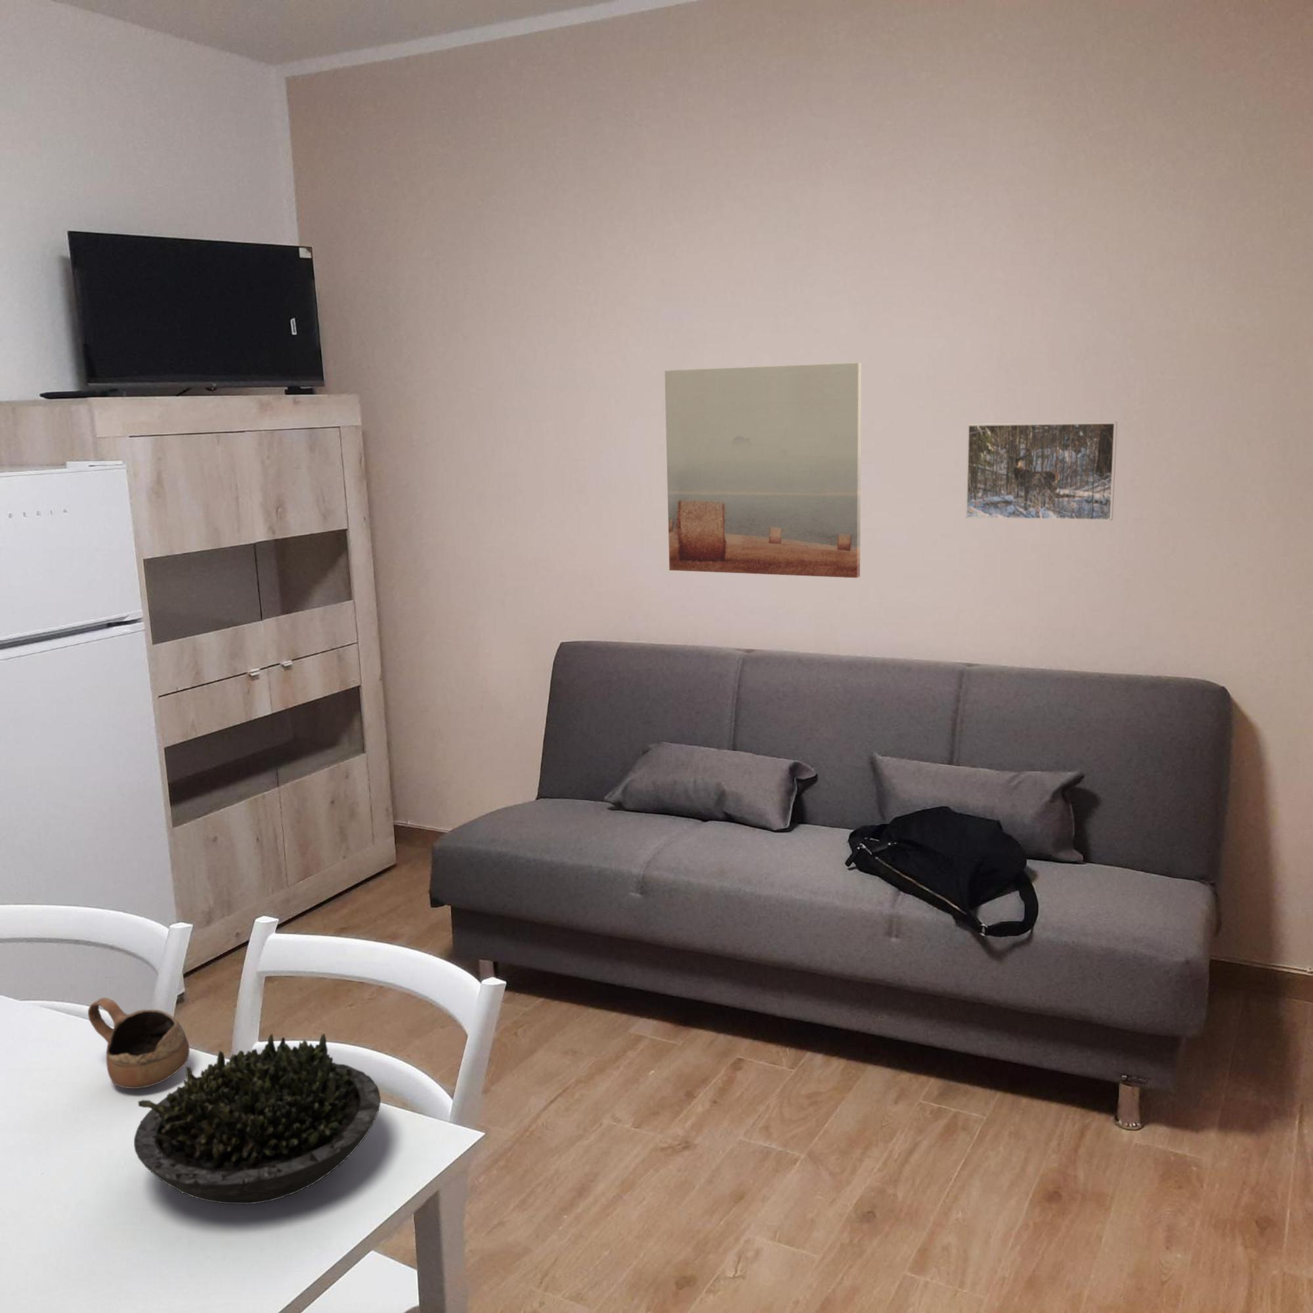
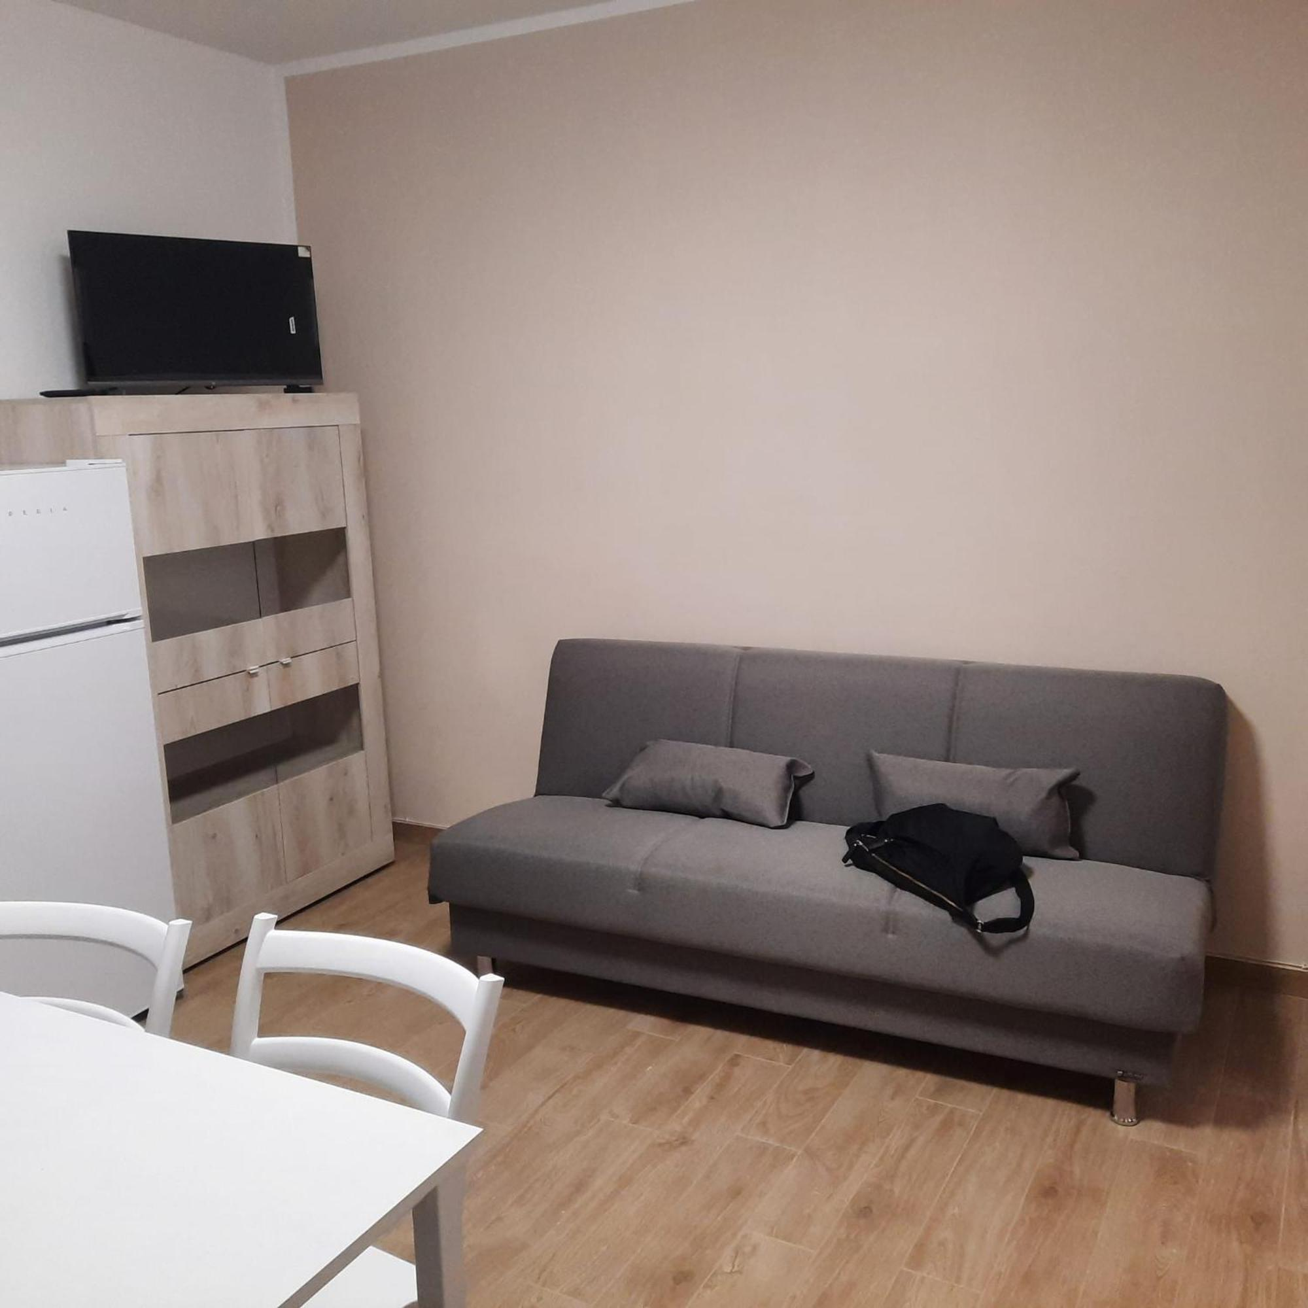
- wall art [664,362,862,578]
- cup [88,997,190,1089]
- succulent plant [133,1033,381,1205]
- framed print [966,422,1118,522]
